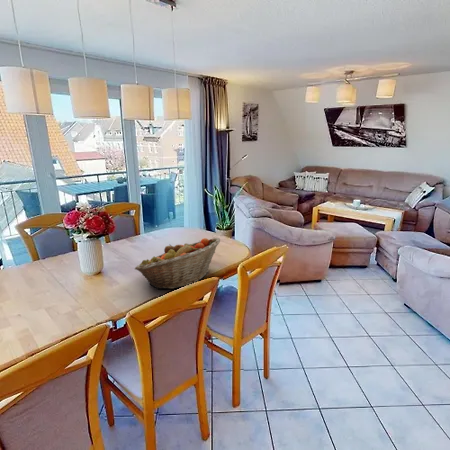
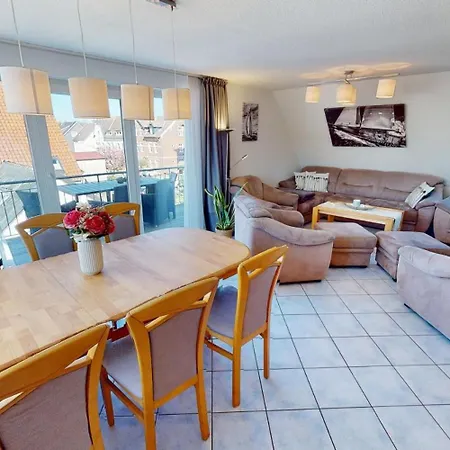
- fruit basket [134,237,221,290]
